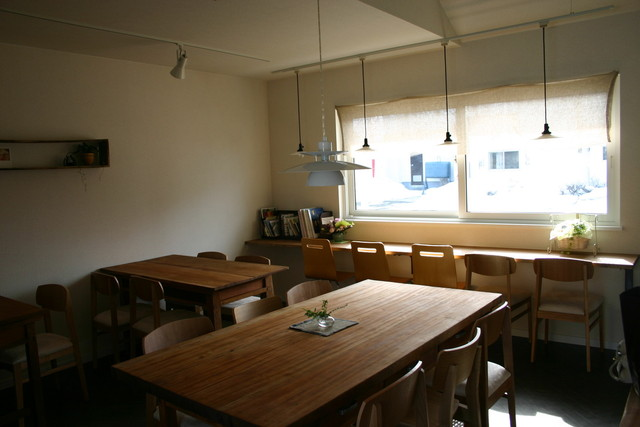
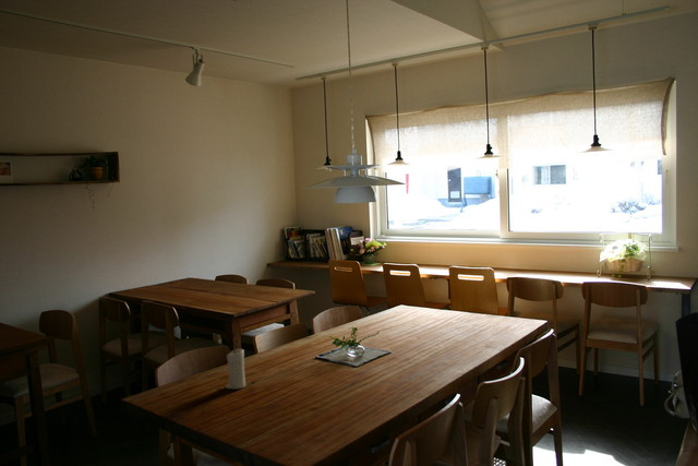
+ candle [224,348,246,391]
